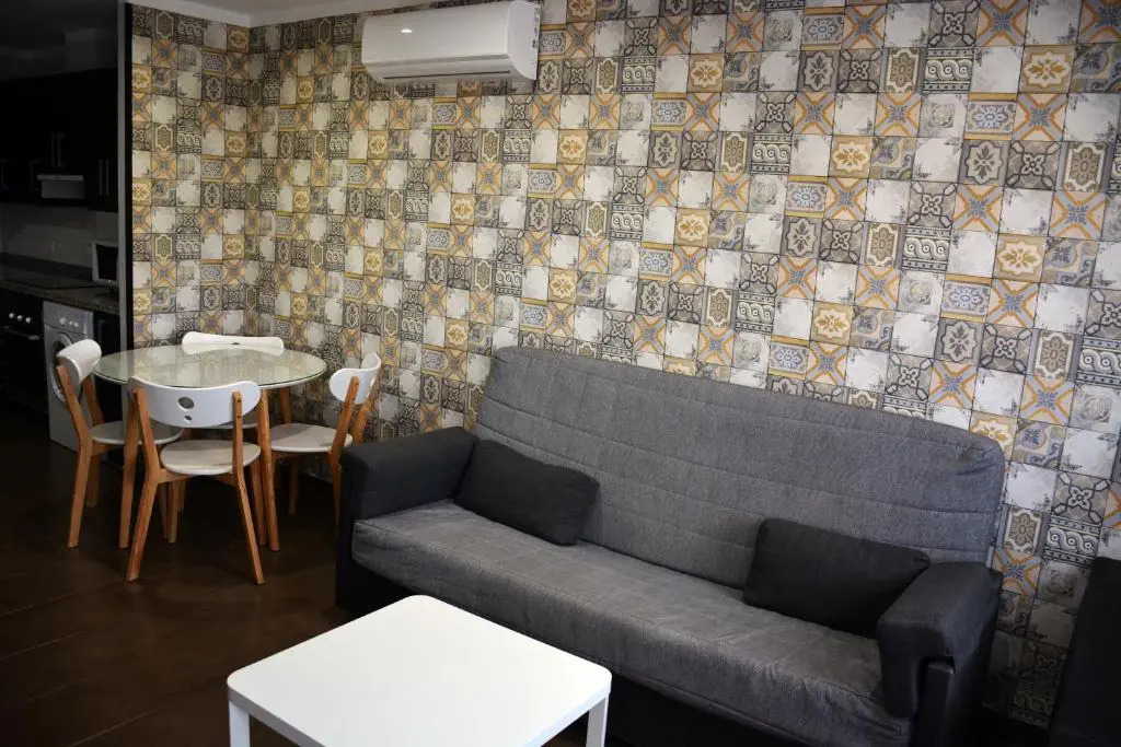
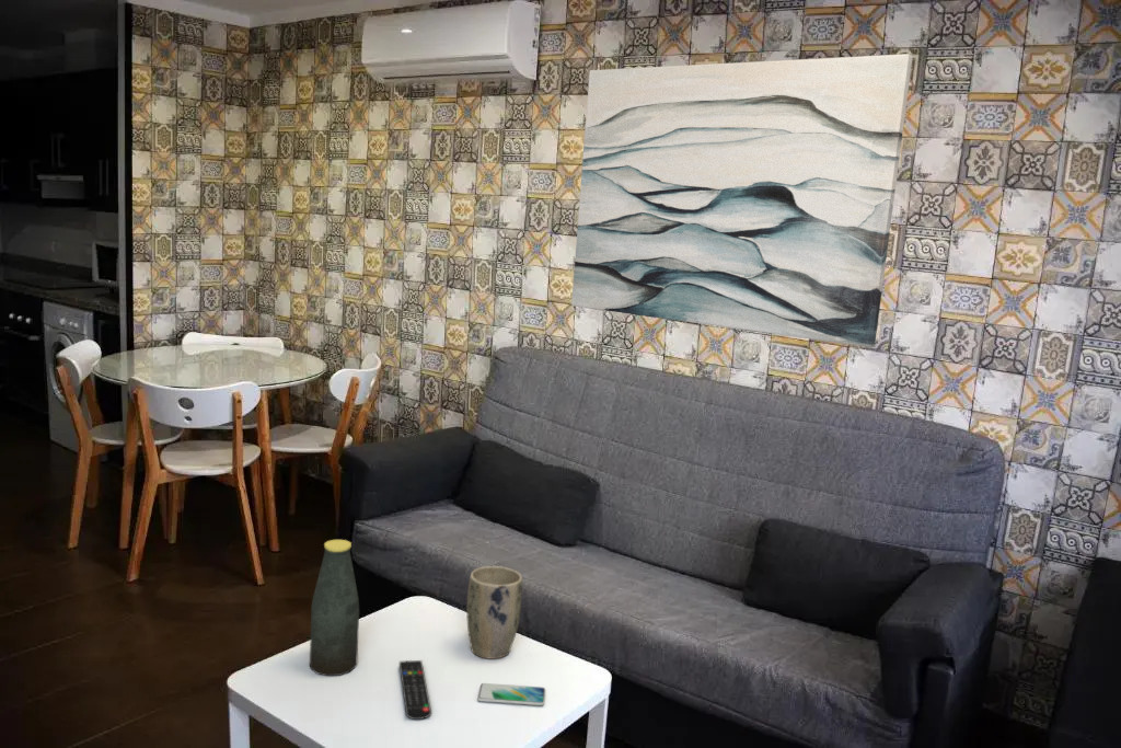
+ plant pot [465,565,523,660]
+ wall art [570,53,913,348]
+ smartphone [476,682,546,706]
+ bottle [309,539,360,677]
+ remote control [398,659,432,721]
